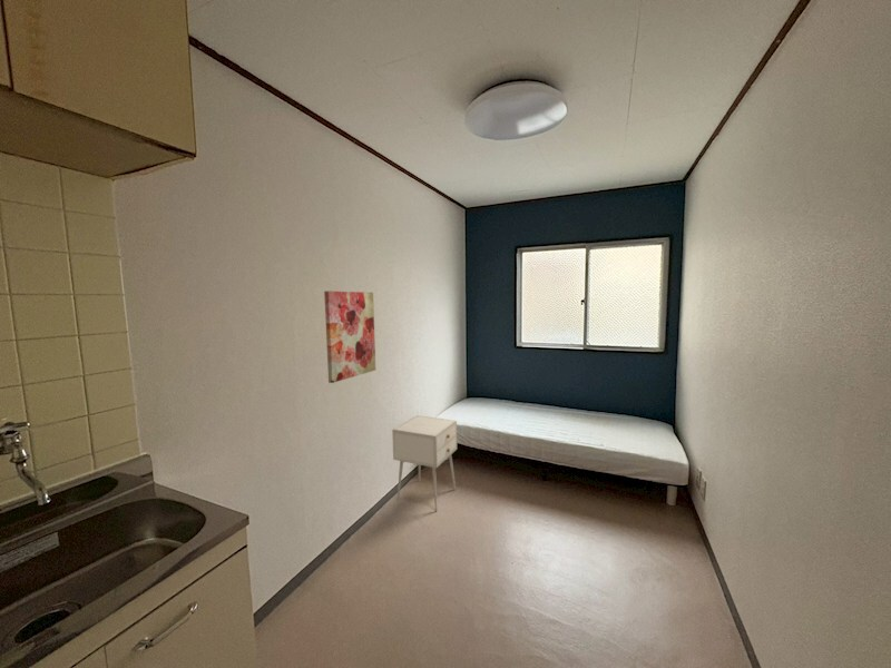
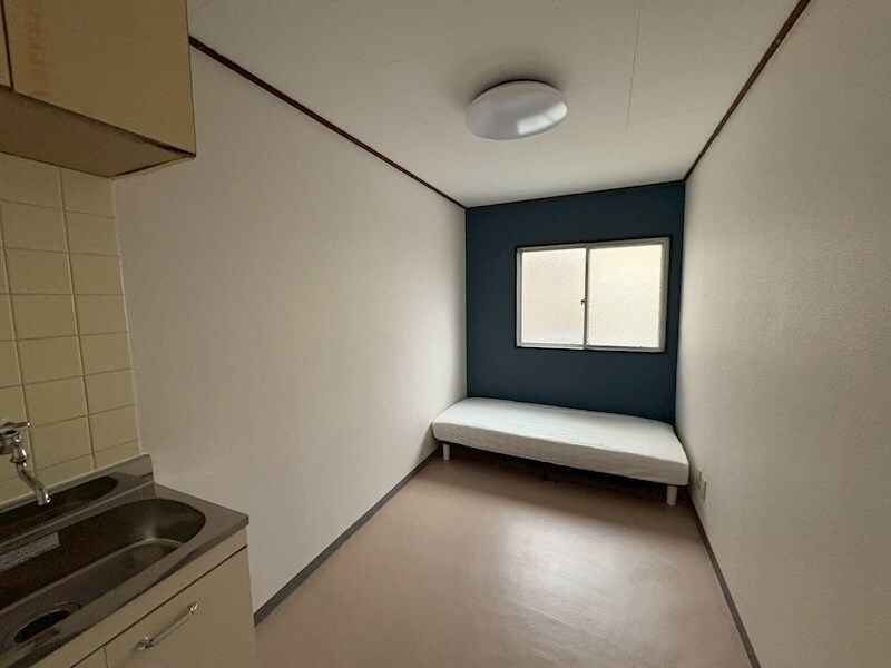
- nightstand [391,414,458,512]
- wall art [323,289,376,384]
